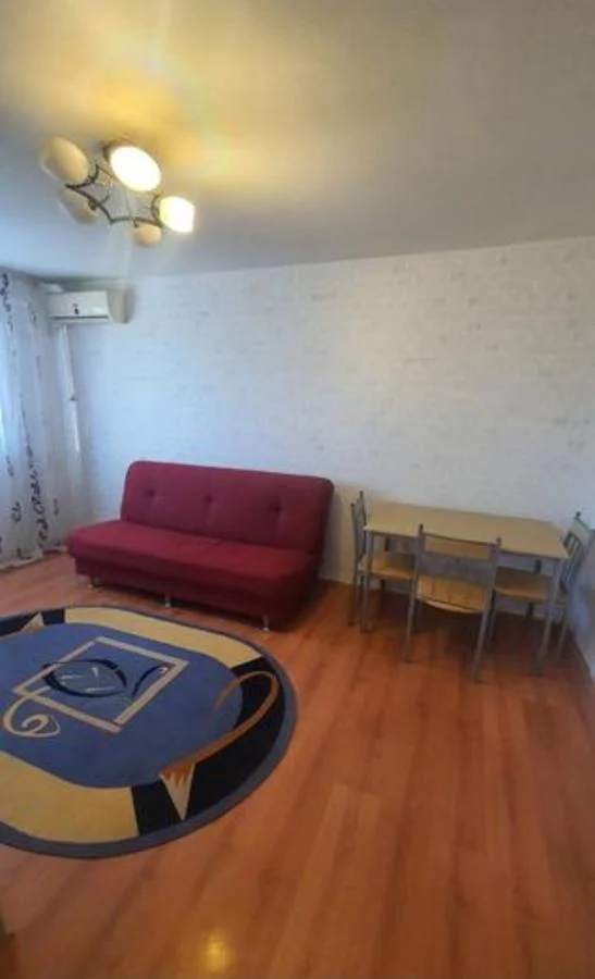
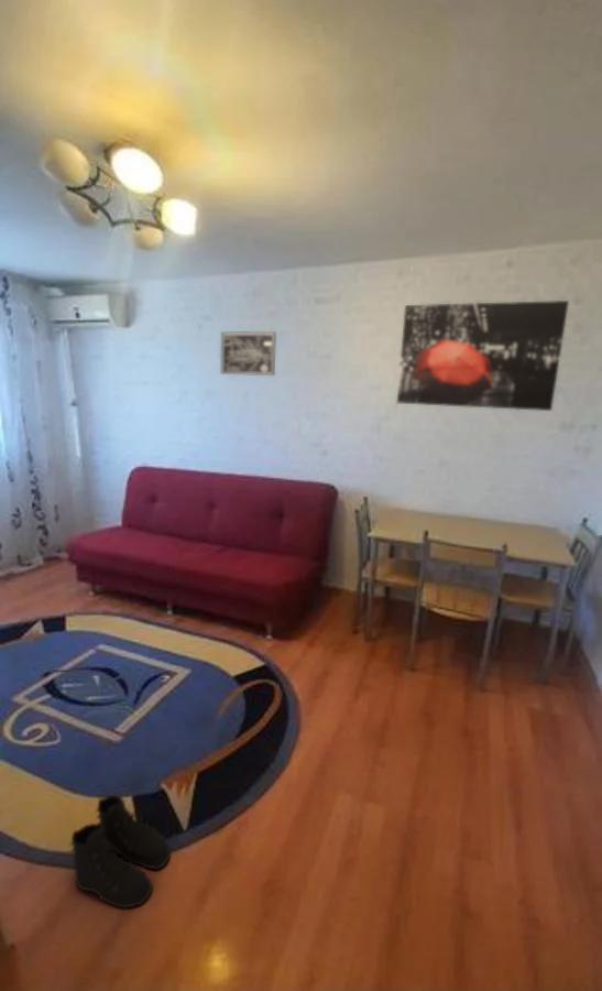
+ boots [68,794,172,910]
+ wall art [220,330,277,377]
+ wall art [396,300,570,412]
